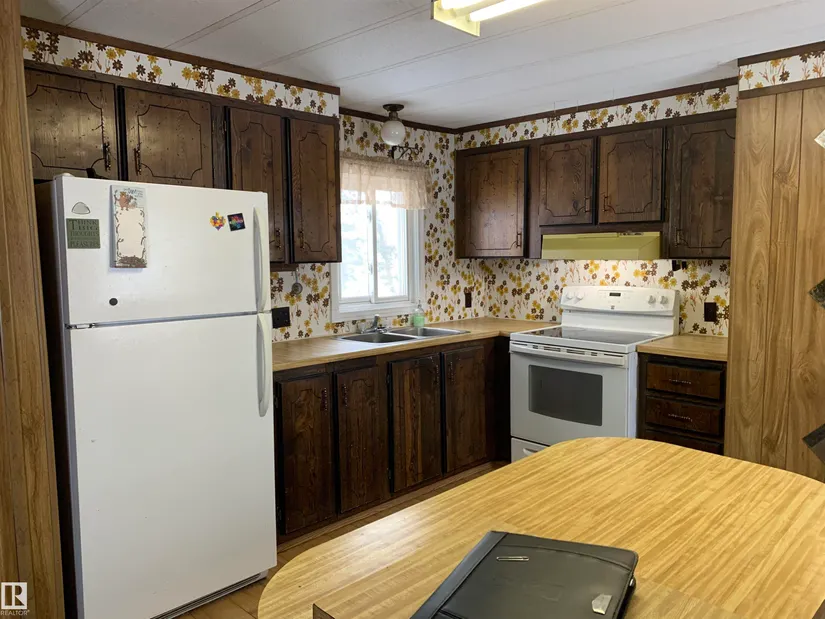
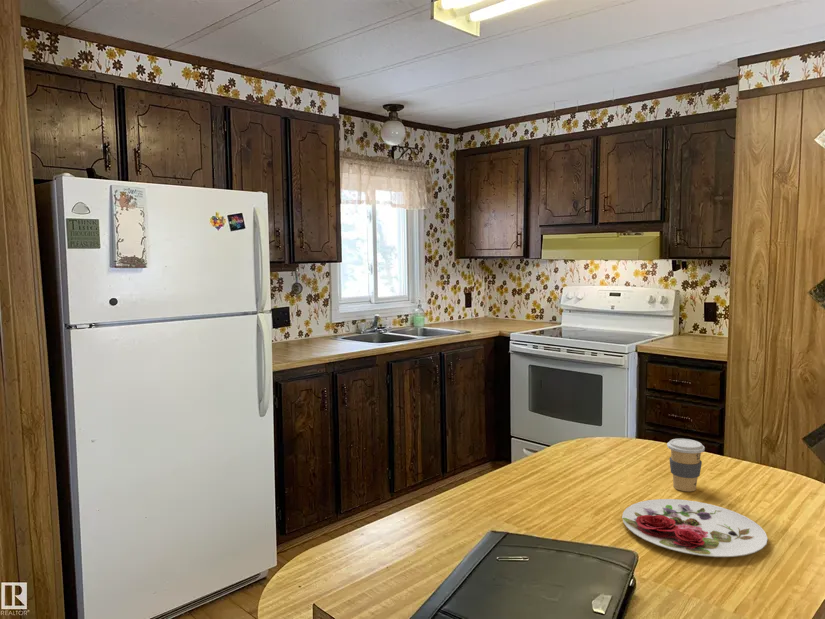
+ plate [621,498,769,558]
+ coffee cup [666,438,706,492]
